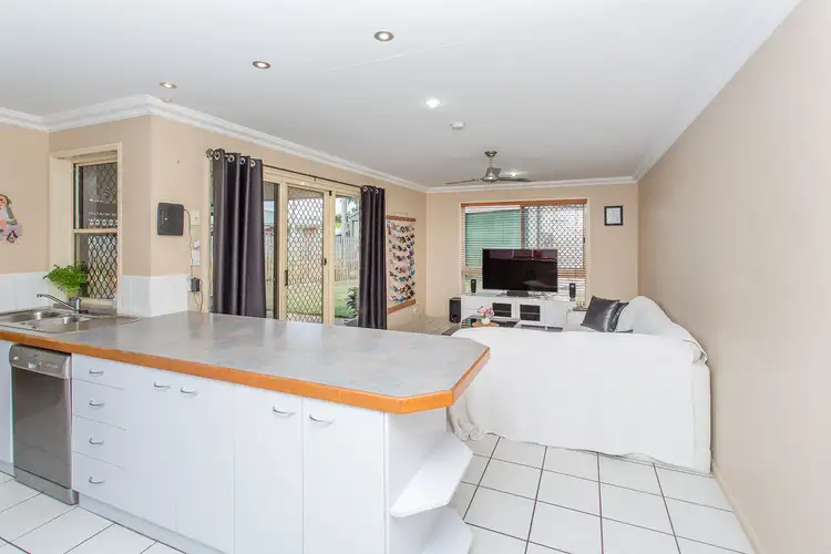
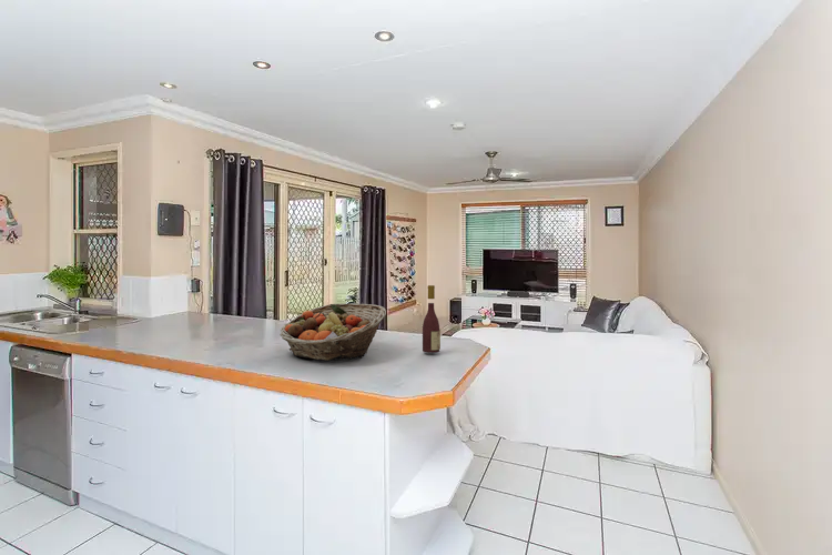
+ fruit basket [278,302,387,362]
+ wine bottle [422,284,442,354]
